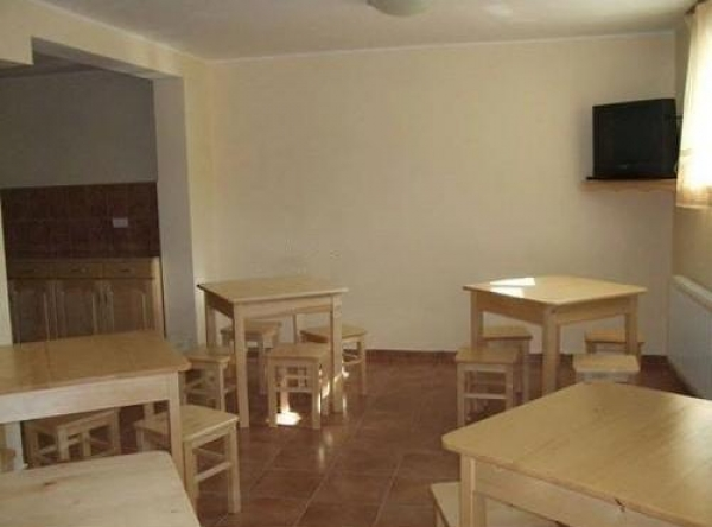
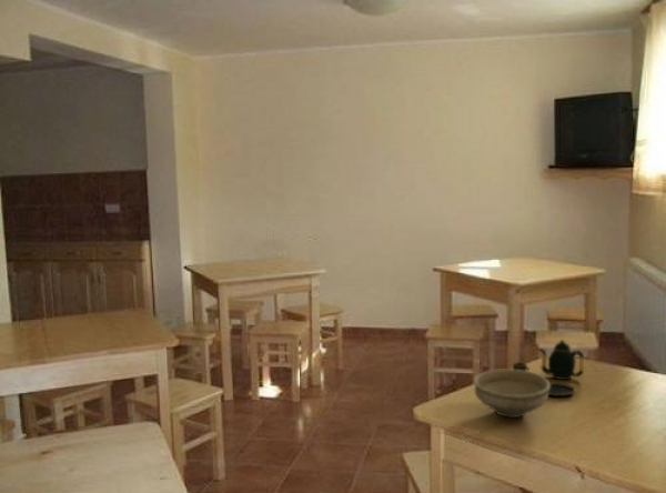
+ bowl [473,368,551,419]
+ teapot [512,339,585,398]
